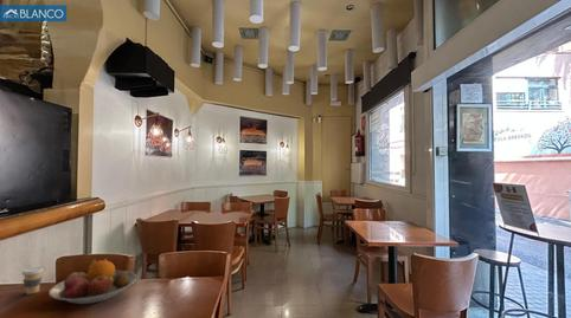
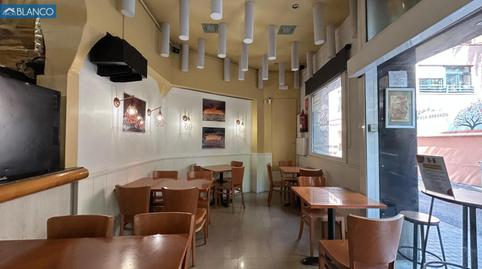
- fruit bowl [47,258,137,305]
- coffee cup [21,266,45,296]
